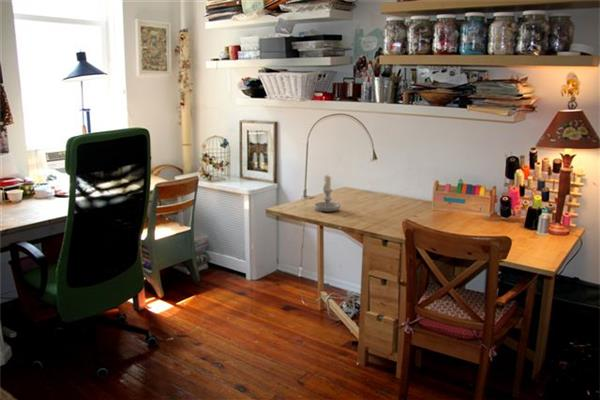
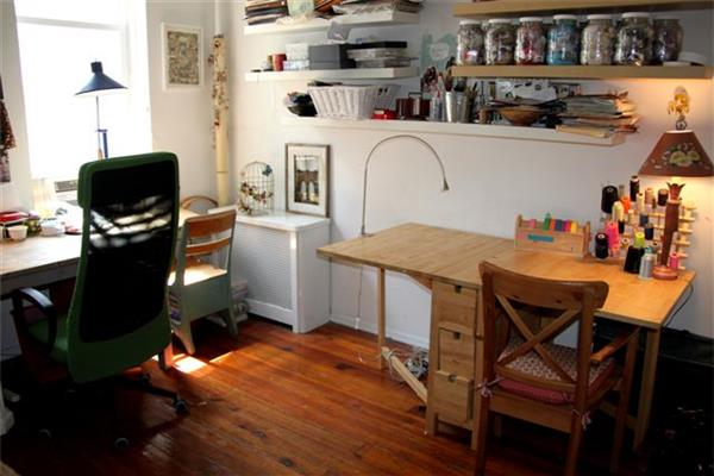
- candle [314,174,342,213]
